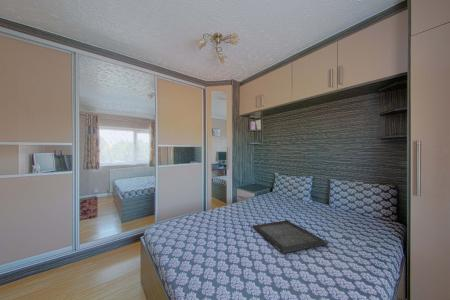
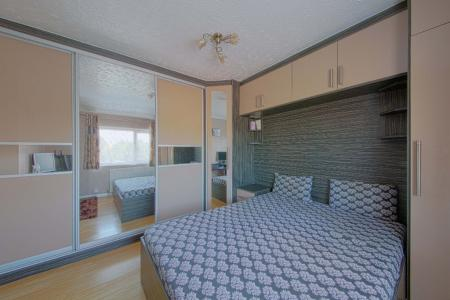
- serving tray [252,219,329,255]
